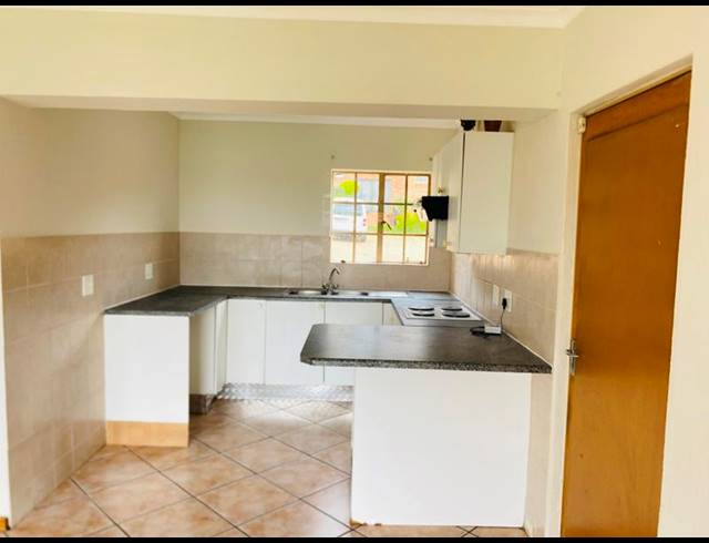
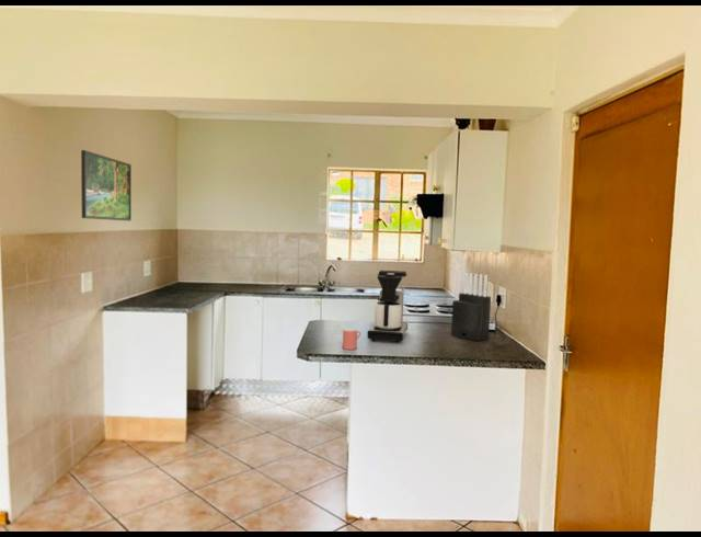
+ knife block [450,272,492,342]
+ cup [342,328,361,351]
+ coffee maker [366,270,409,344]
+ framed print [80,149,133,221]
